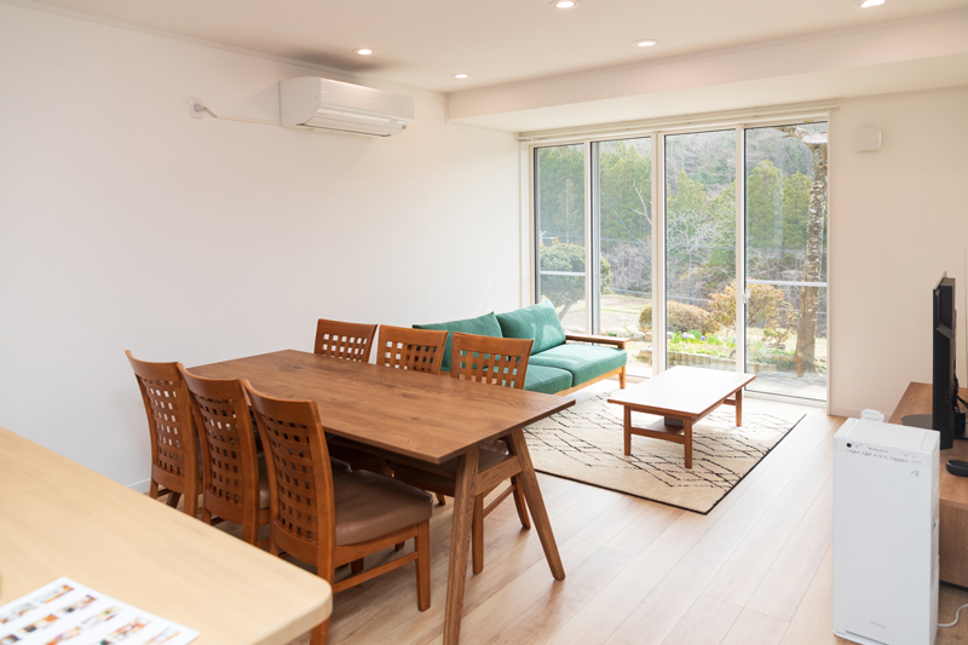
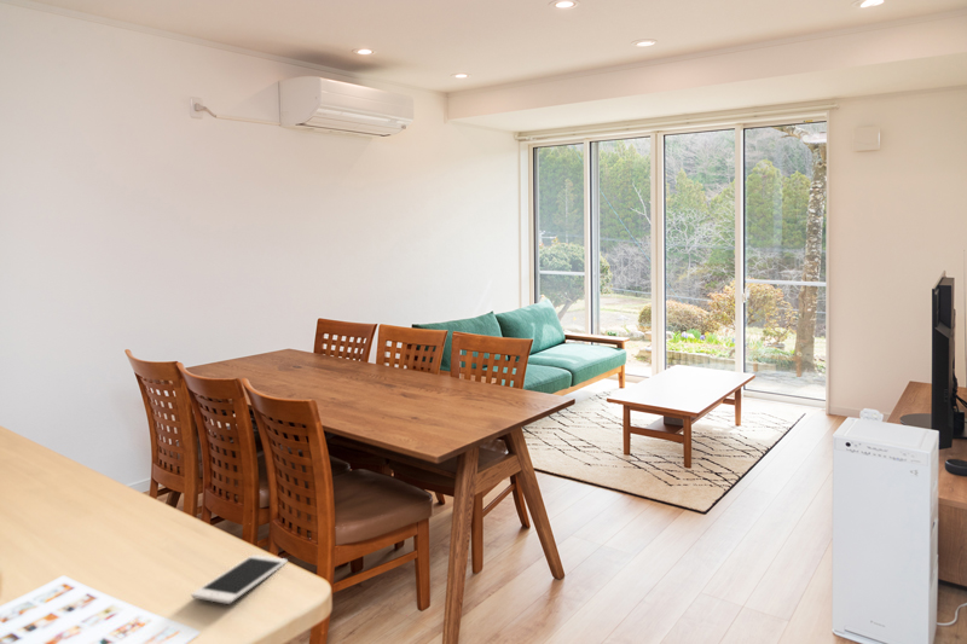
+ cell phone [191,553,289,605]
